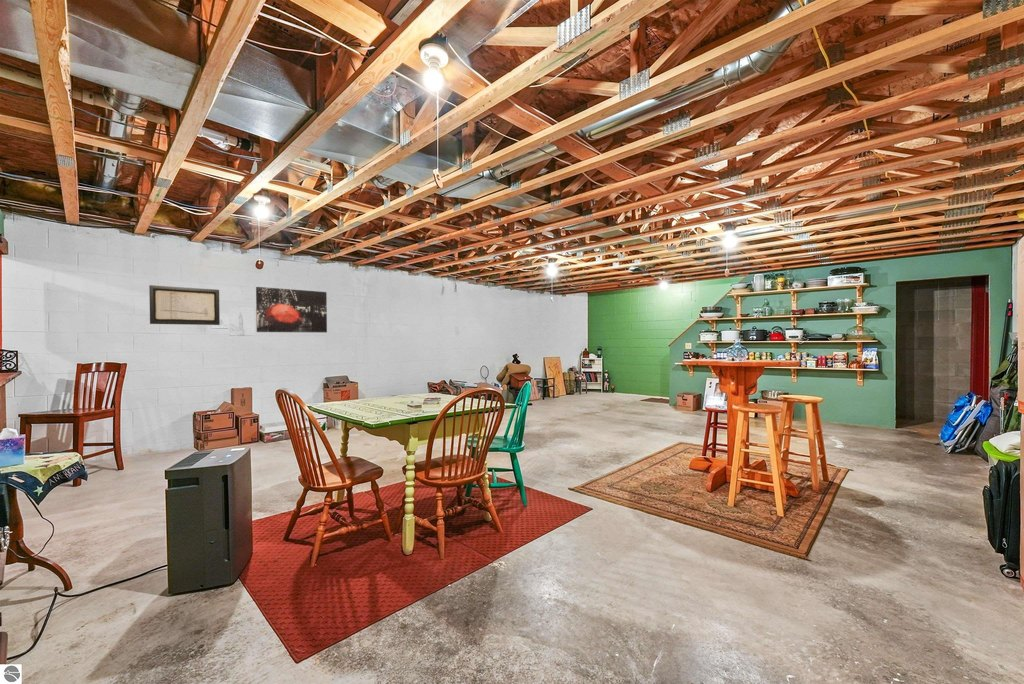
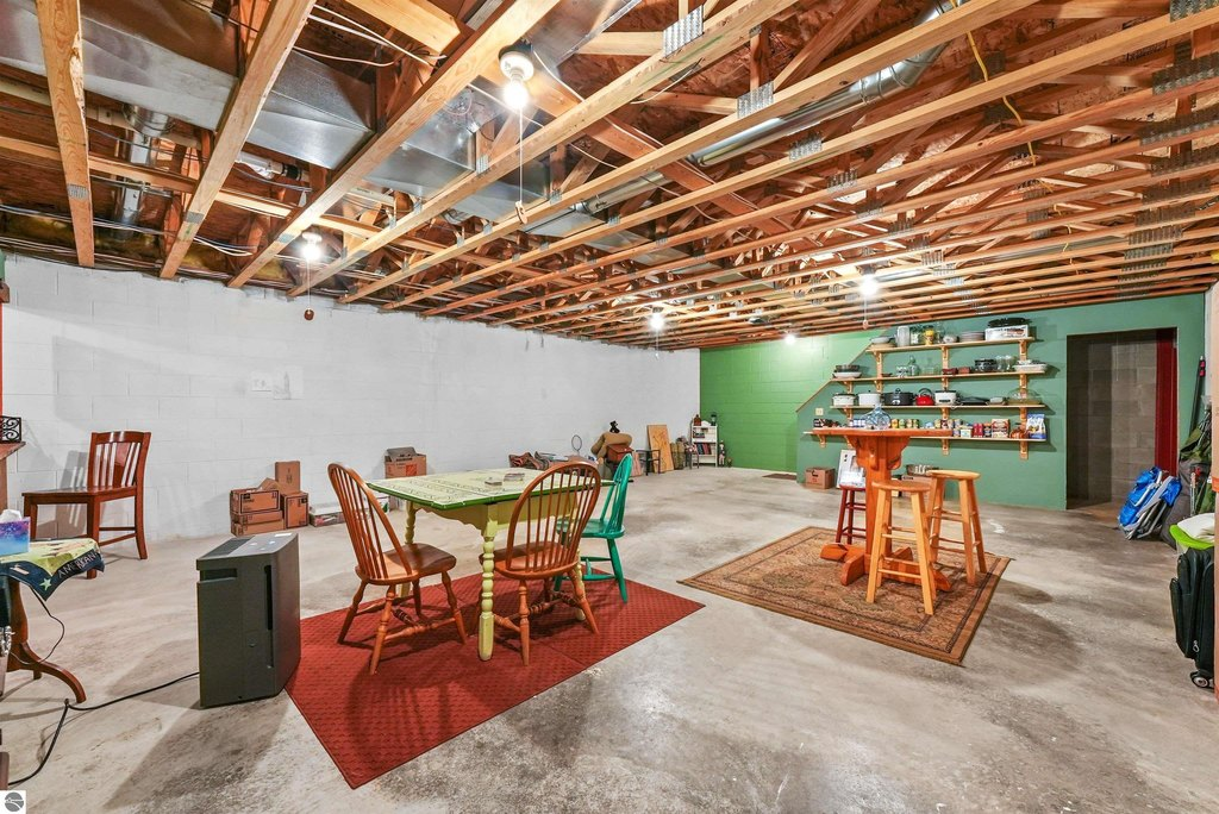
- wall art [255,286,328,333]
- wall art [148,284,221,326]
